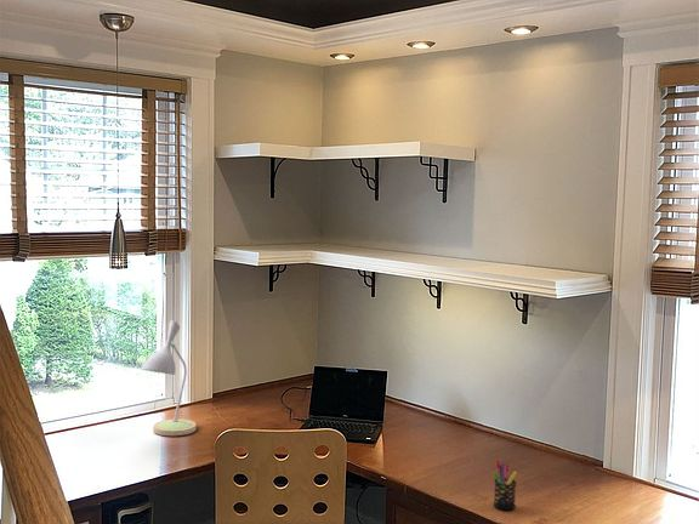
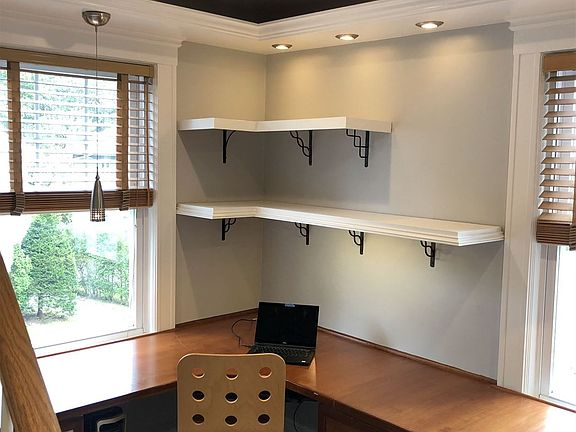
- pen holder [493,458,518,511]
- desk lamp [140,319,198,437]
